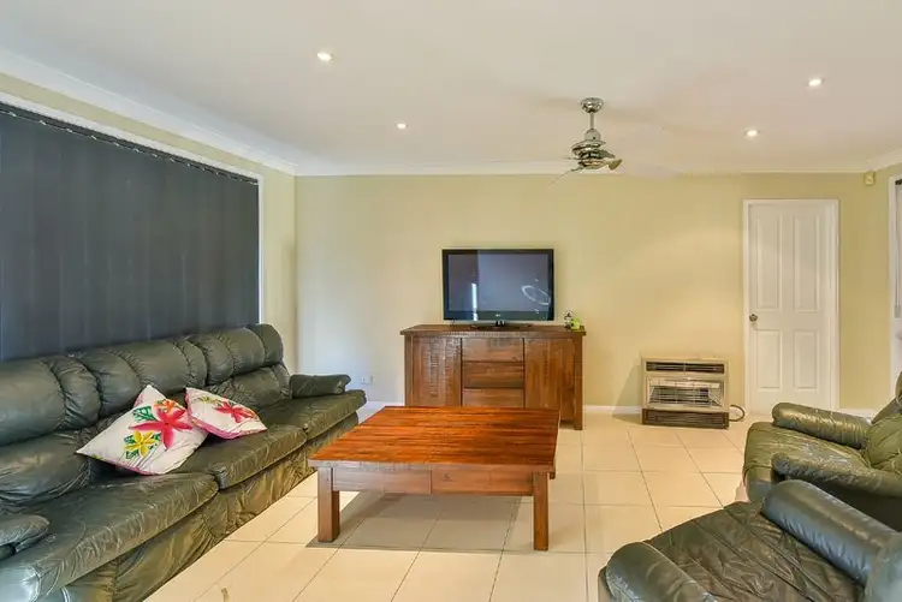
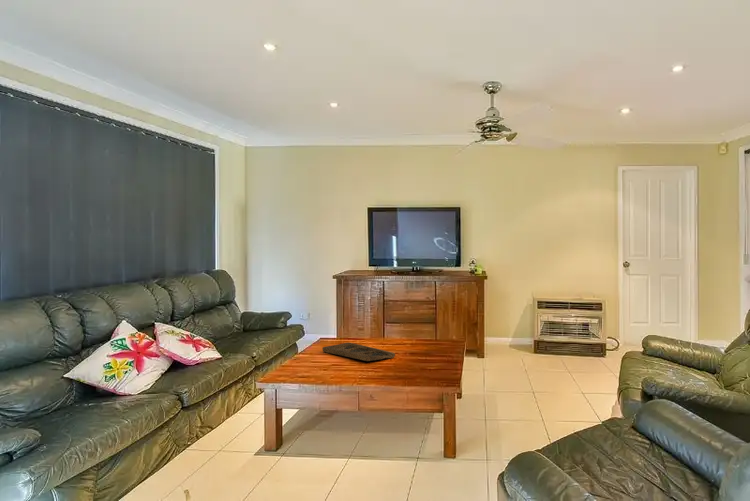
+ decorative tray [321,342,396,362]
